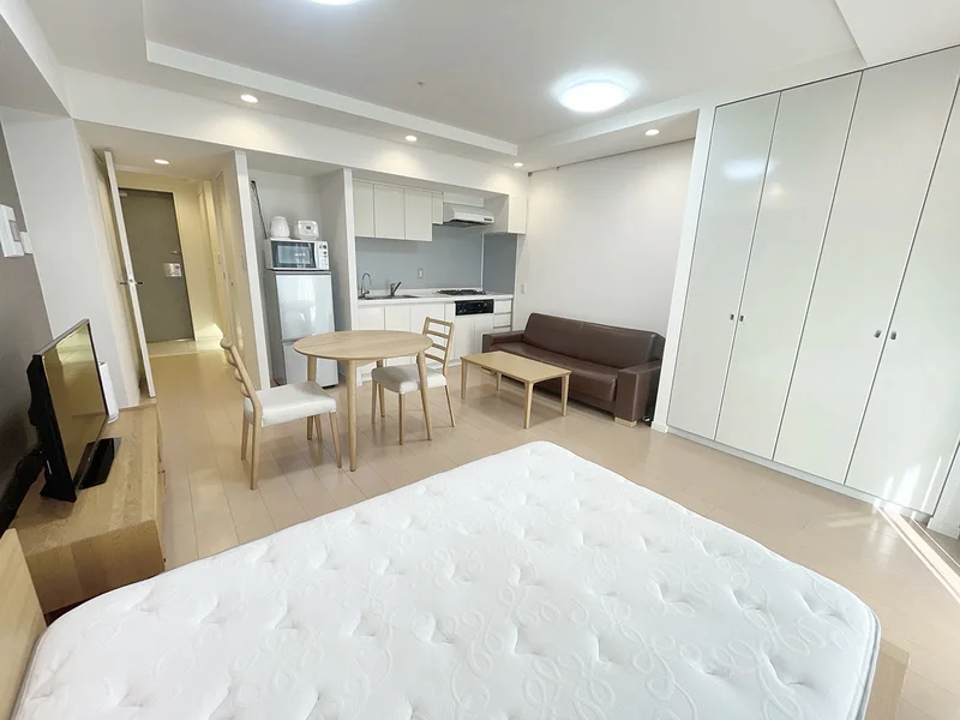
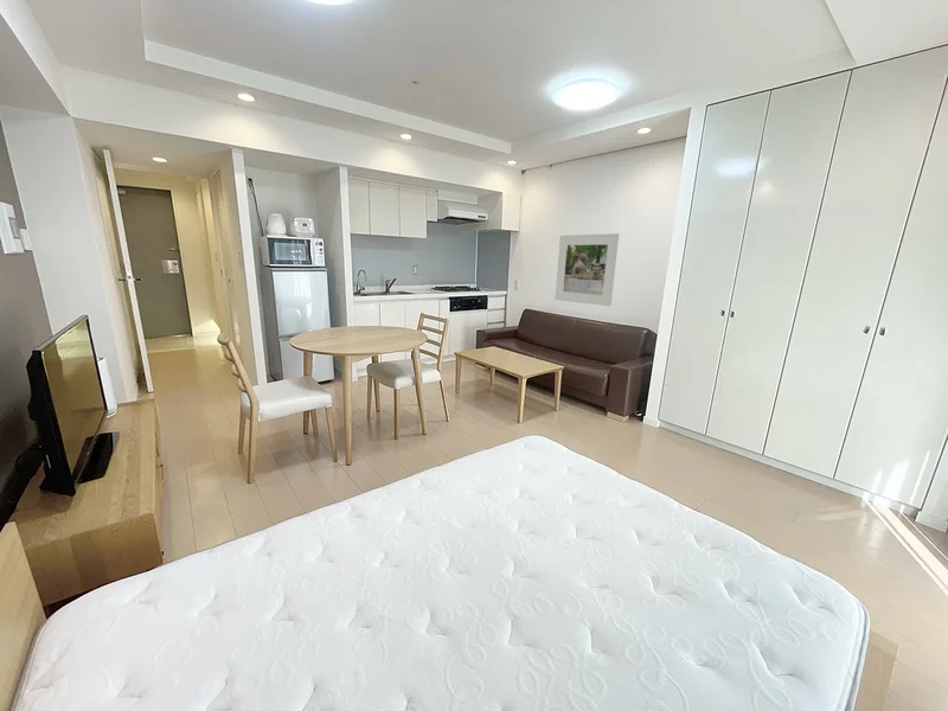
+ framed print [555,232,620,307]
